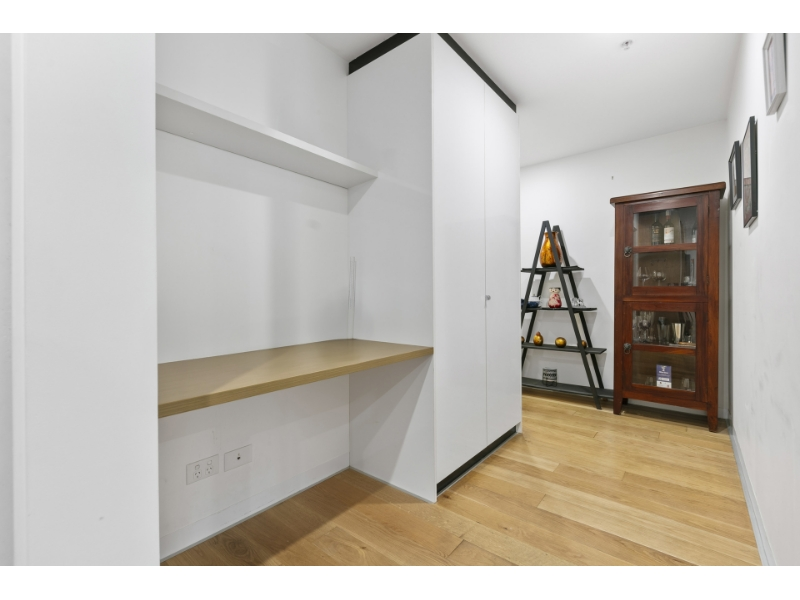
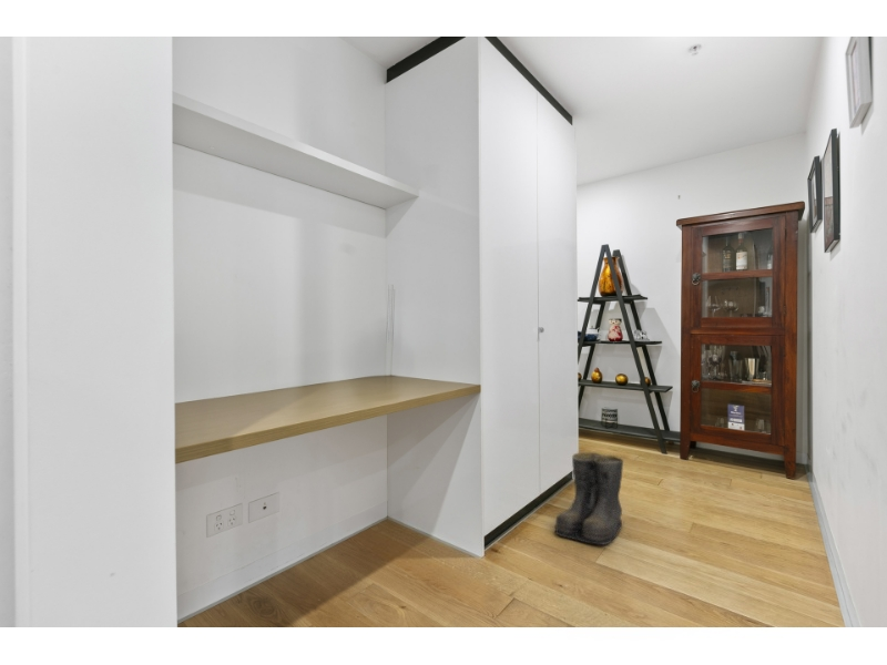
+ boots [553,451,626,546]
